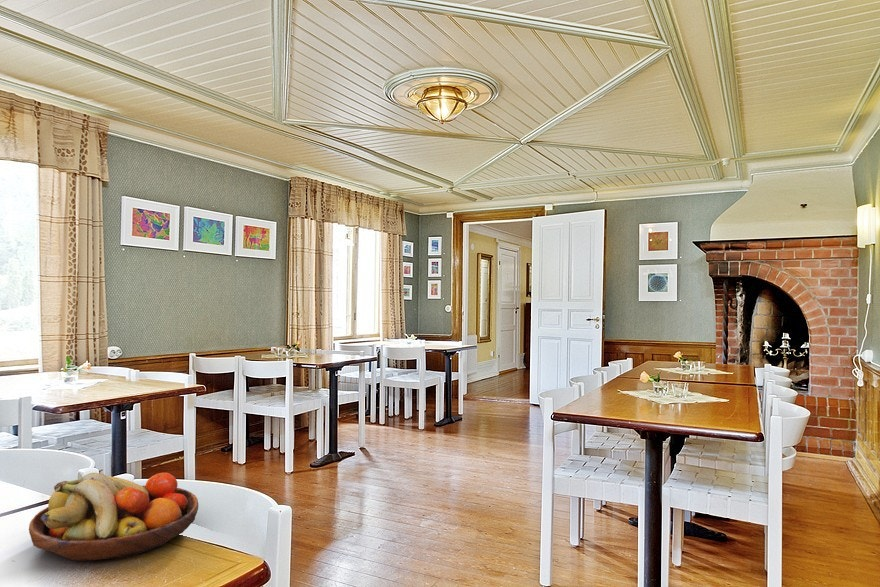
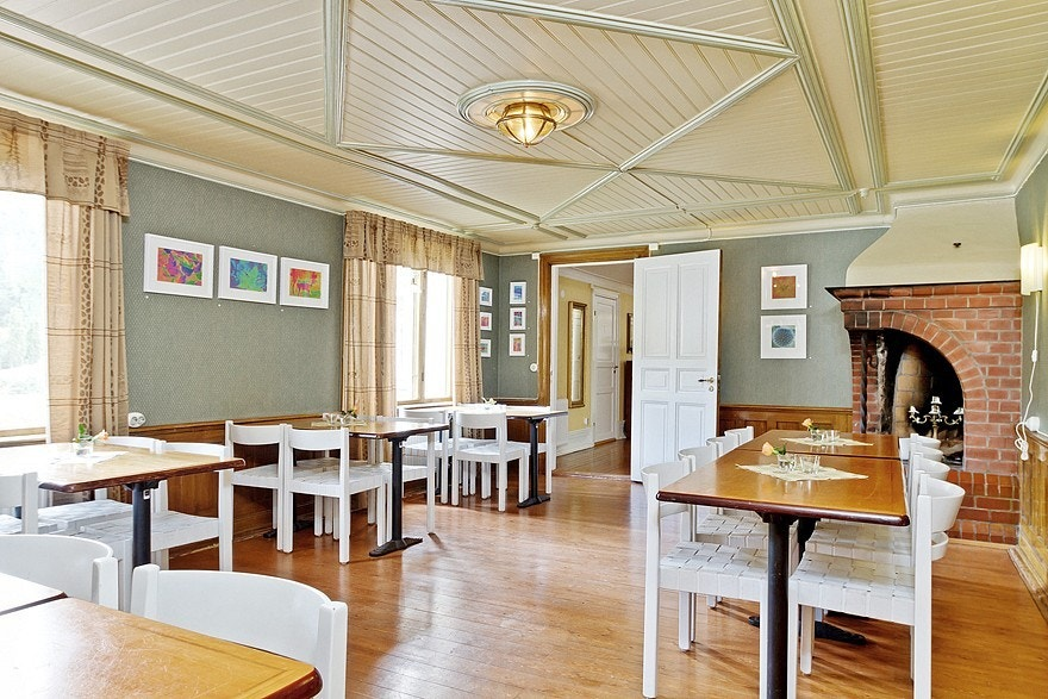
- fruit bowl [28,472,199,562]
